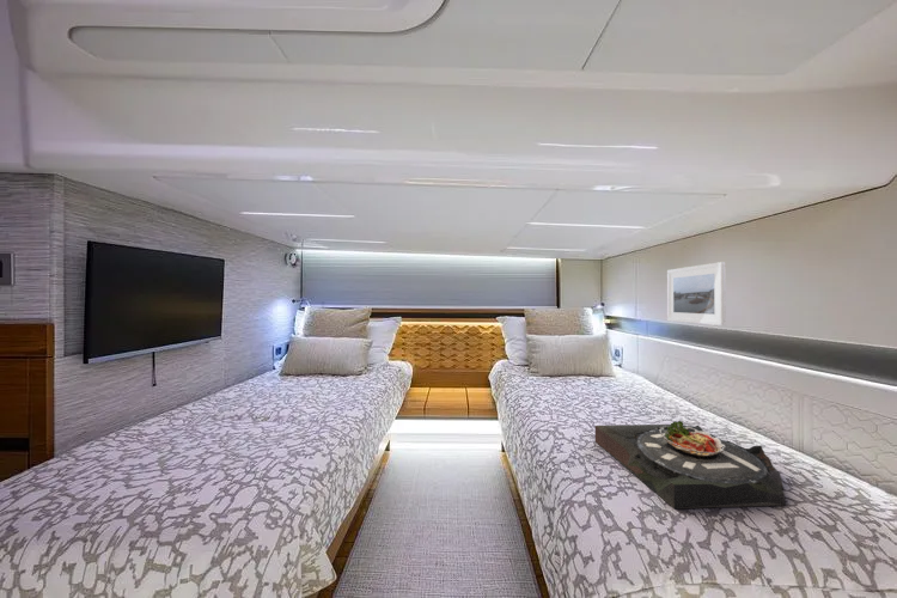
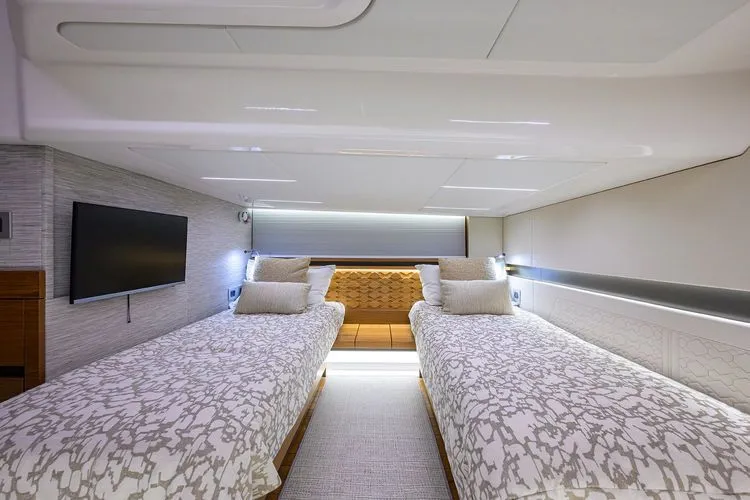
- serving tray [594,420,786,509]
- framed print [666,261,727,327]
